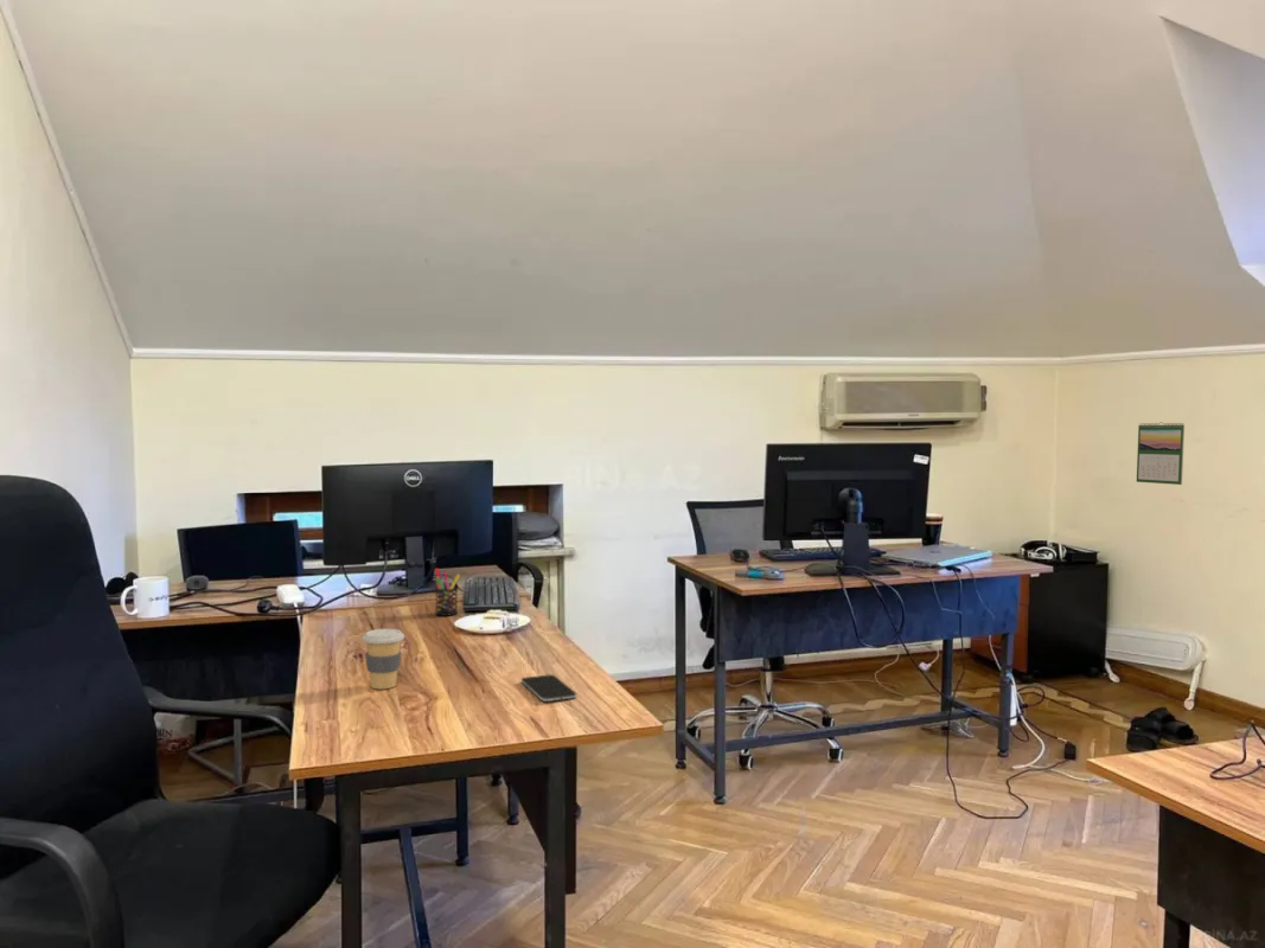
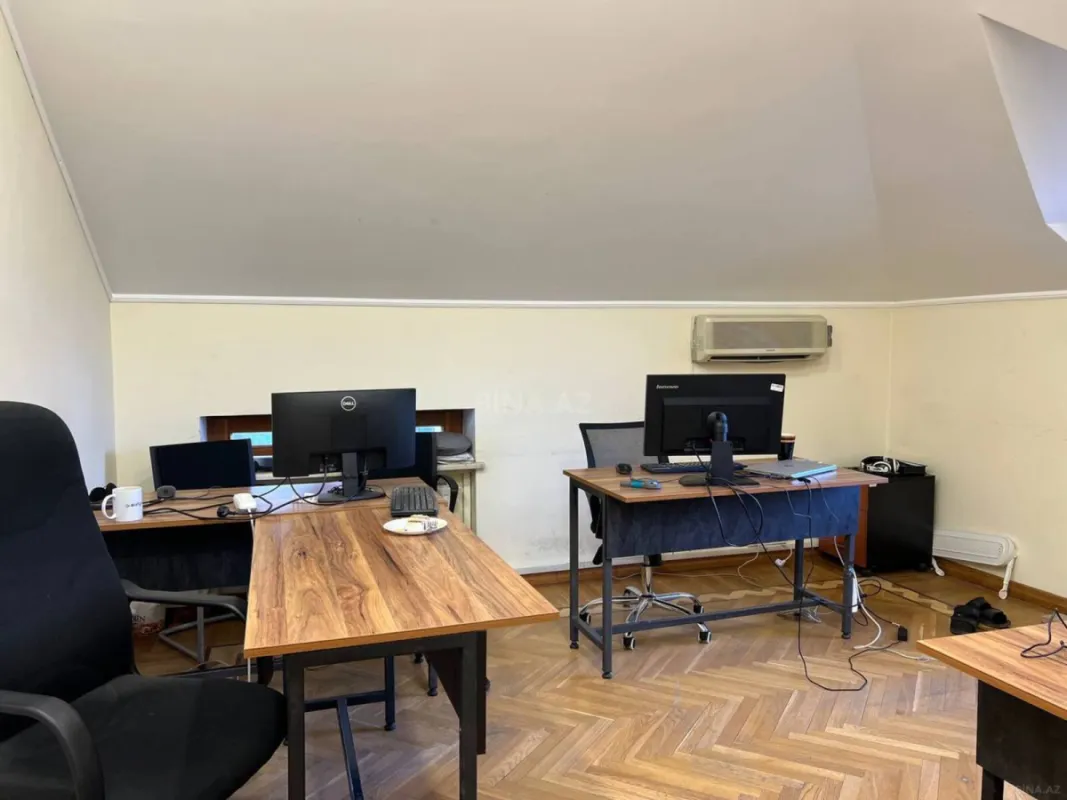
- pen holder [434,568,461,617]
- smartphone [520,673,577,703]
- calendar [1136,421,1186,486]
- coffee cup [362,628,405,690]
